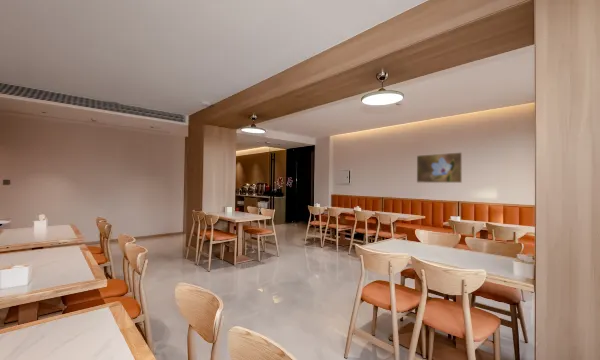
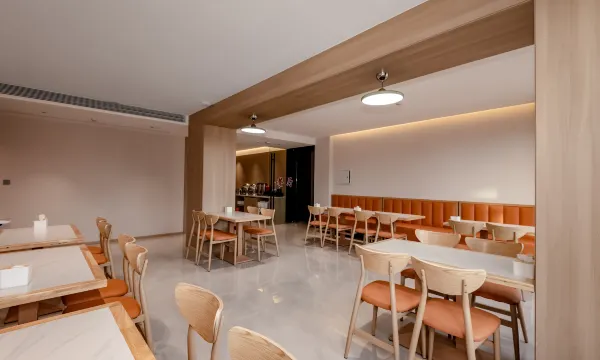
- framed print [416,151,463,184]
